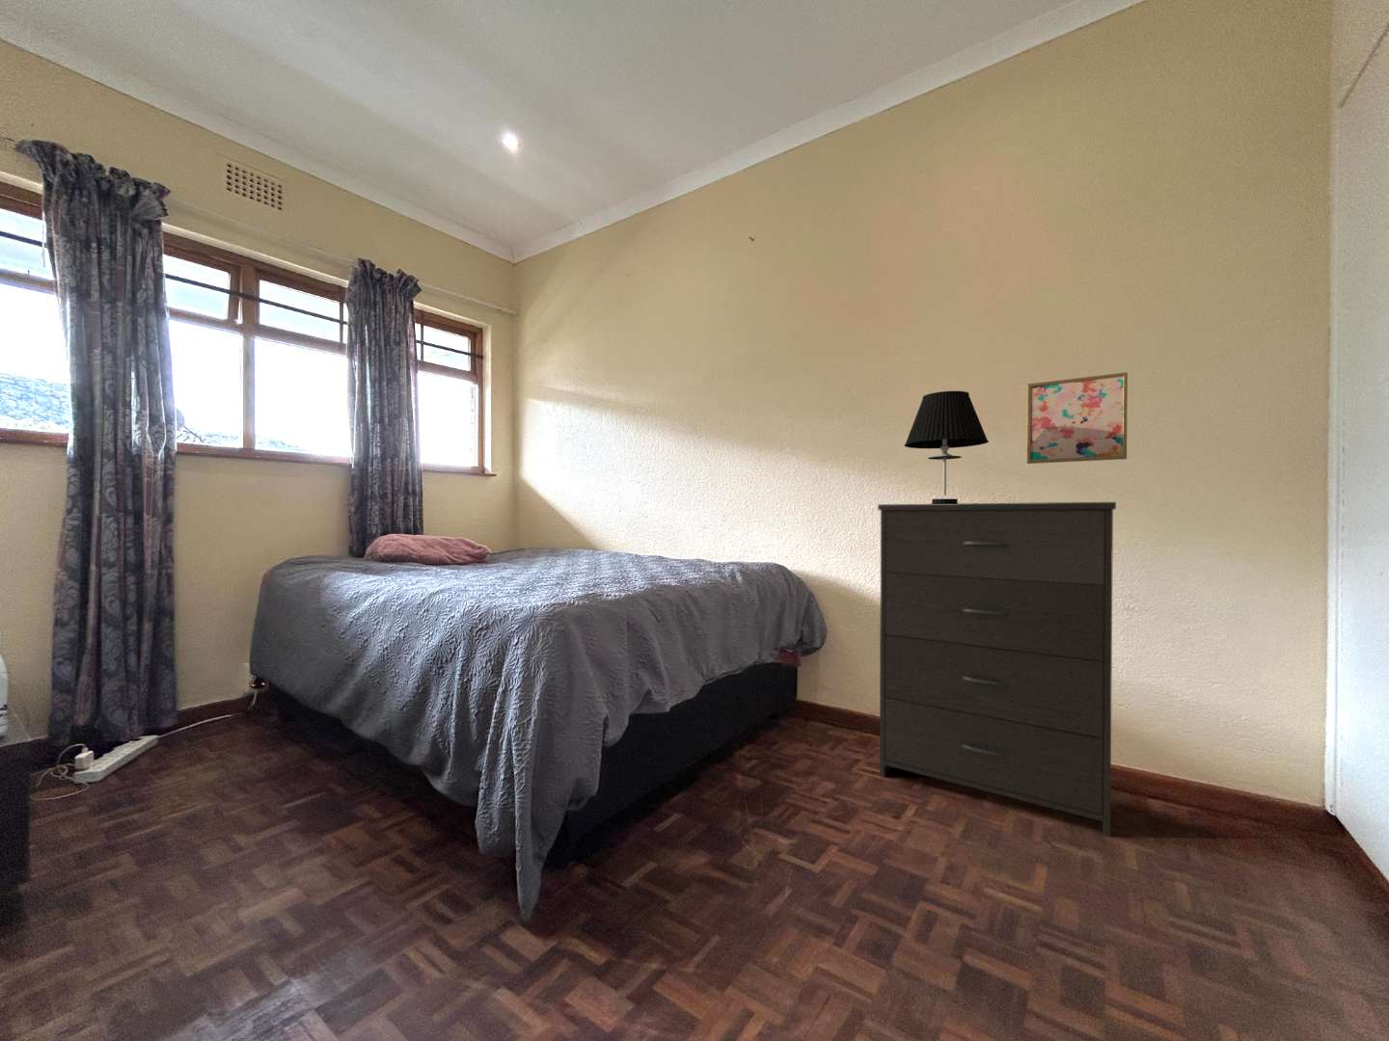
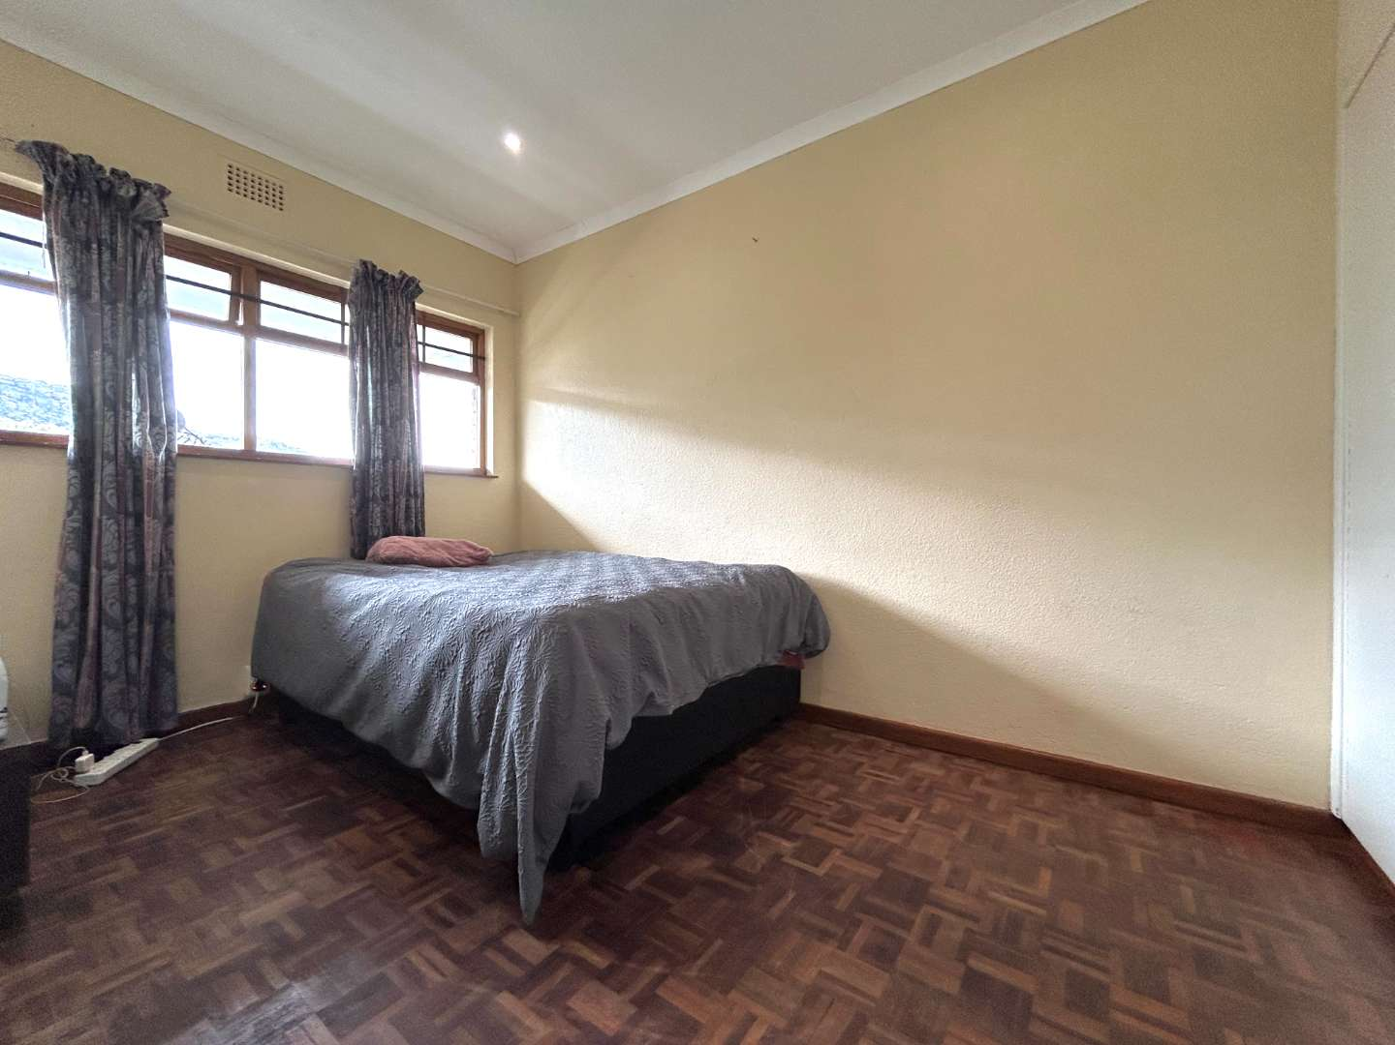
- dresser [877,501,1117,838]
- wall art [1026,371,1129,465]
- table lamp [903,390,990,504]
